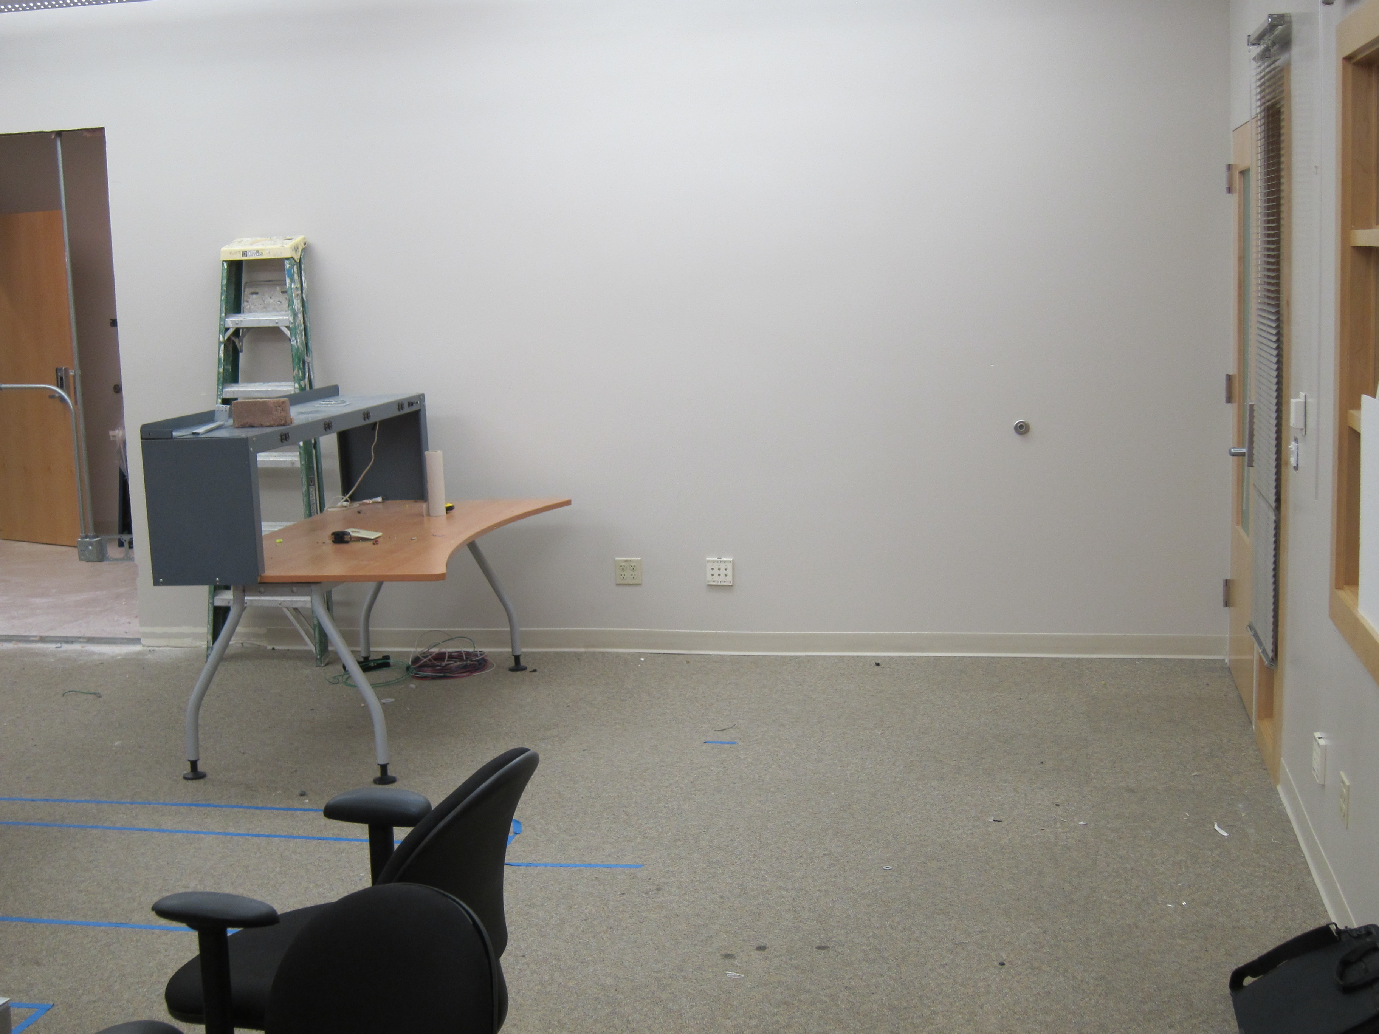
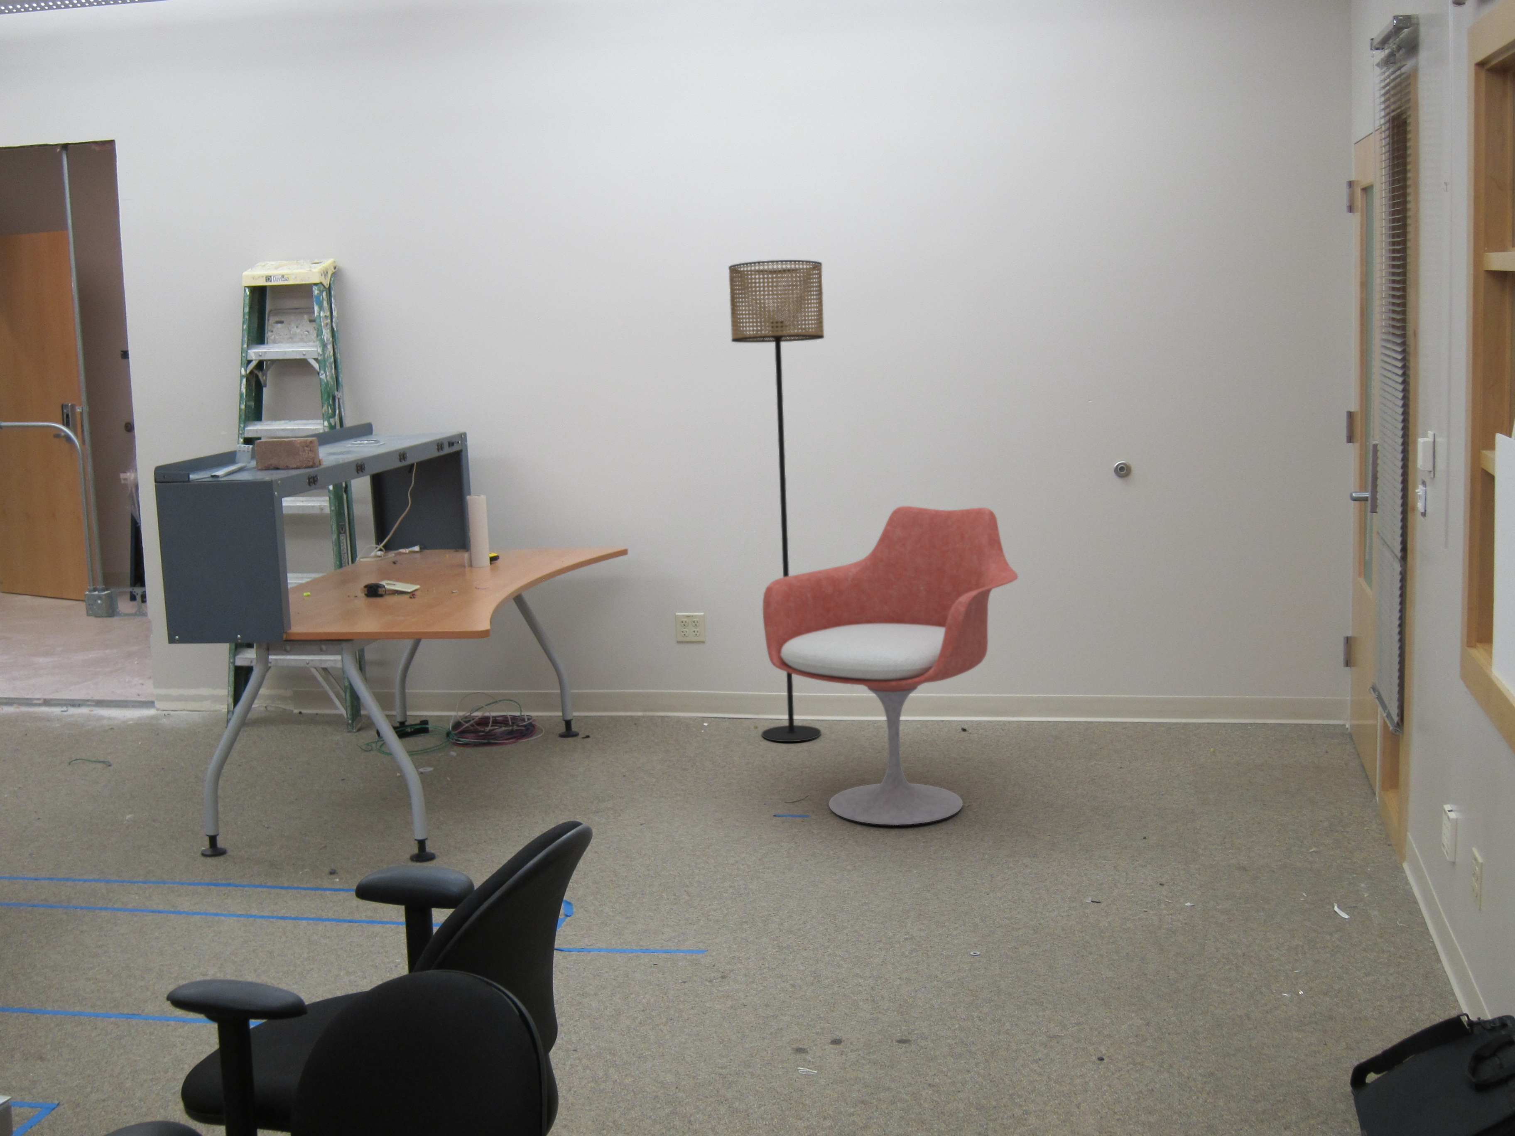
+ floor lamp [728,259,824,742]
+ armchair [762,506,1019,826]
